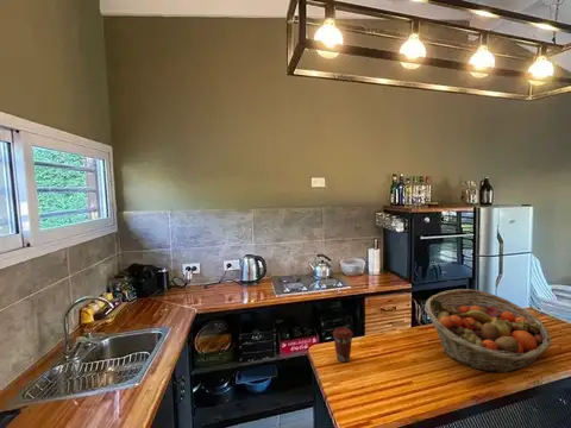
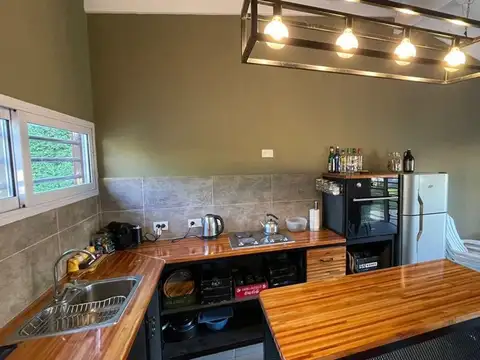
- fruit basket [423,288,552,374]
- coffee cup [332,326,354,363]
